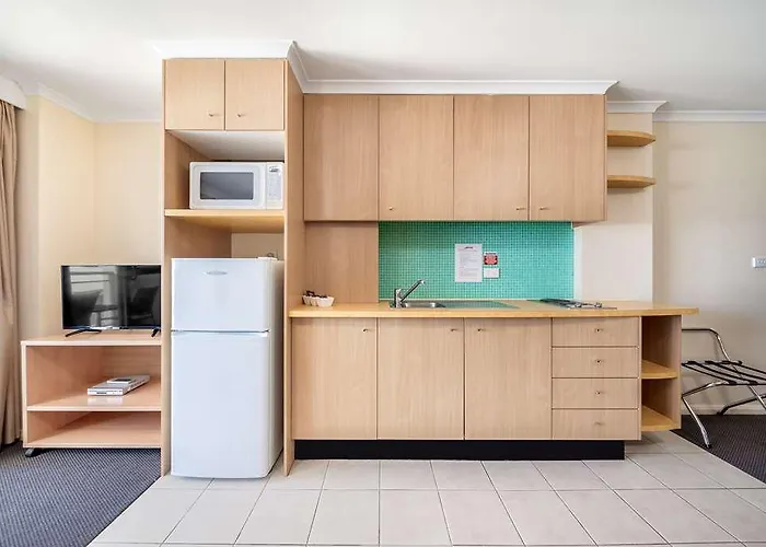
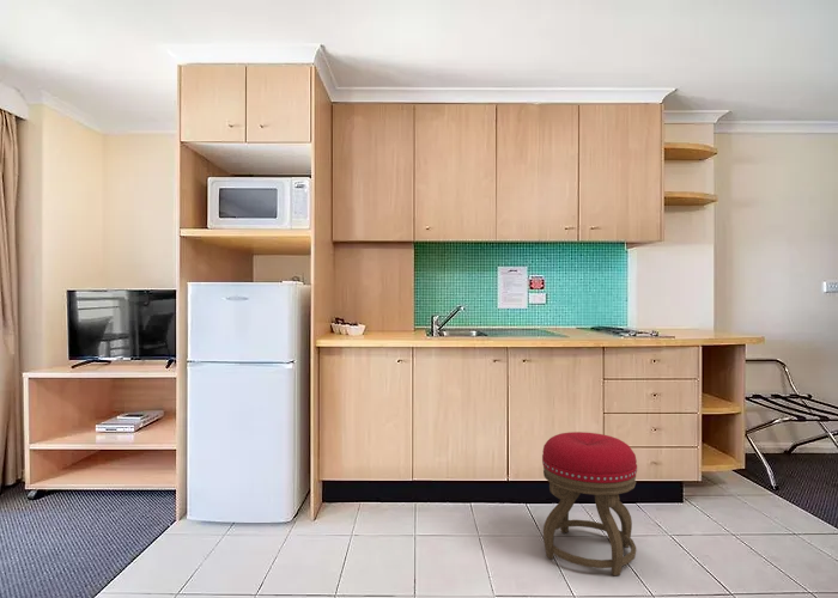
+ stool [541,431,638,576]
